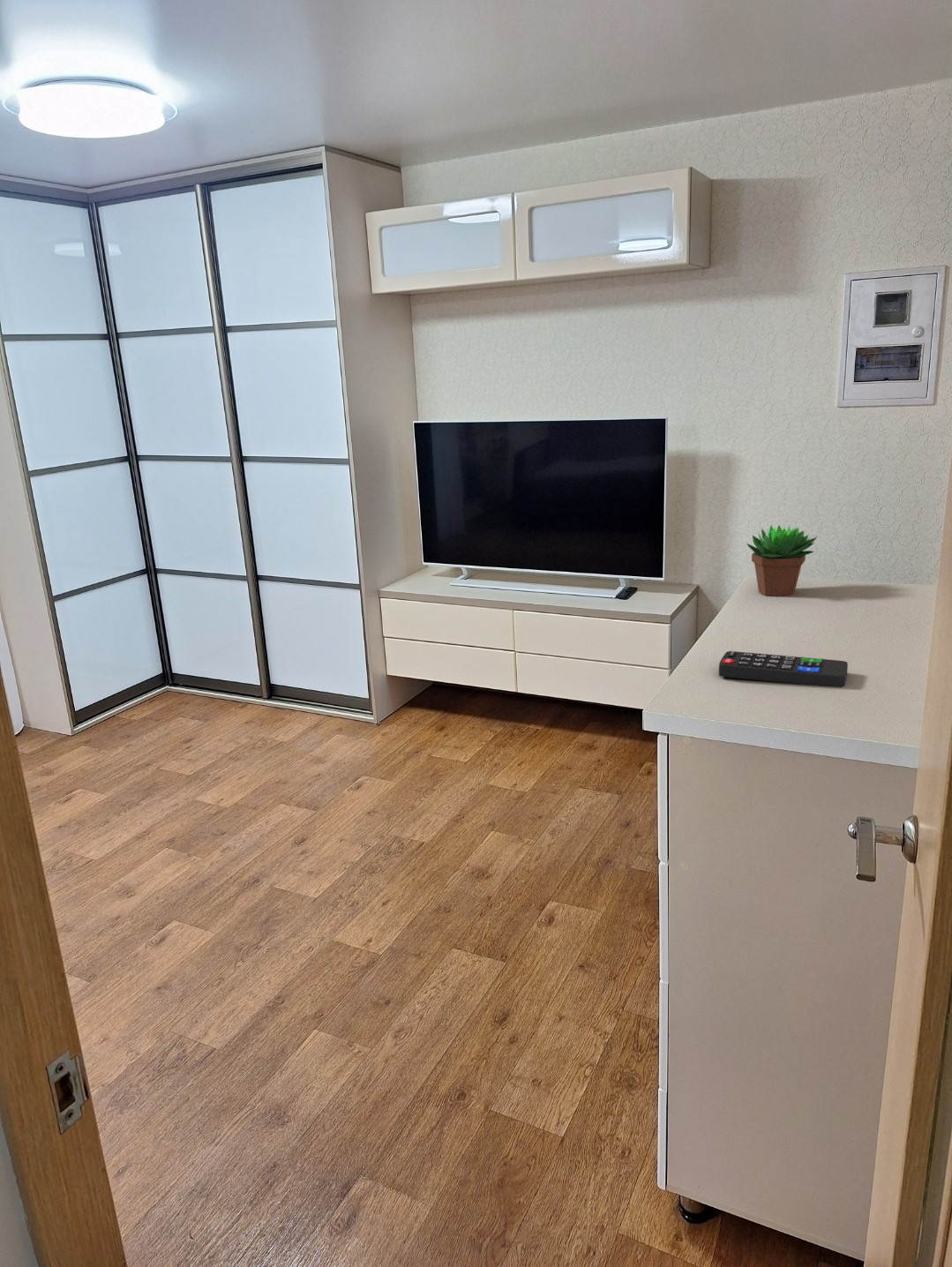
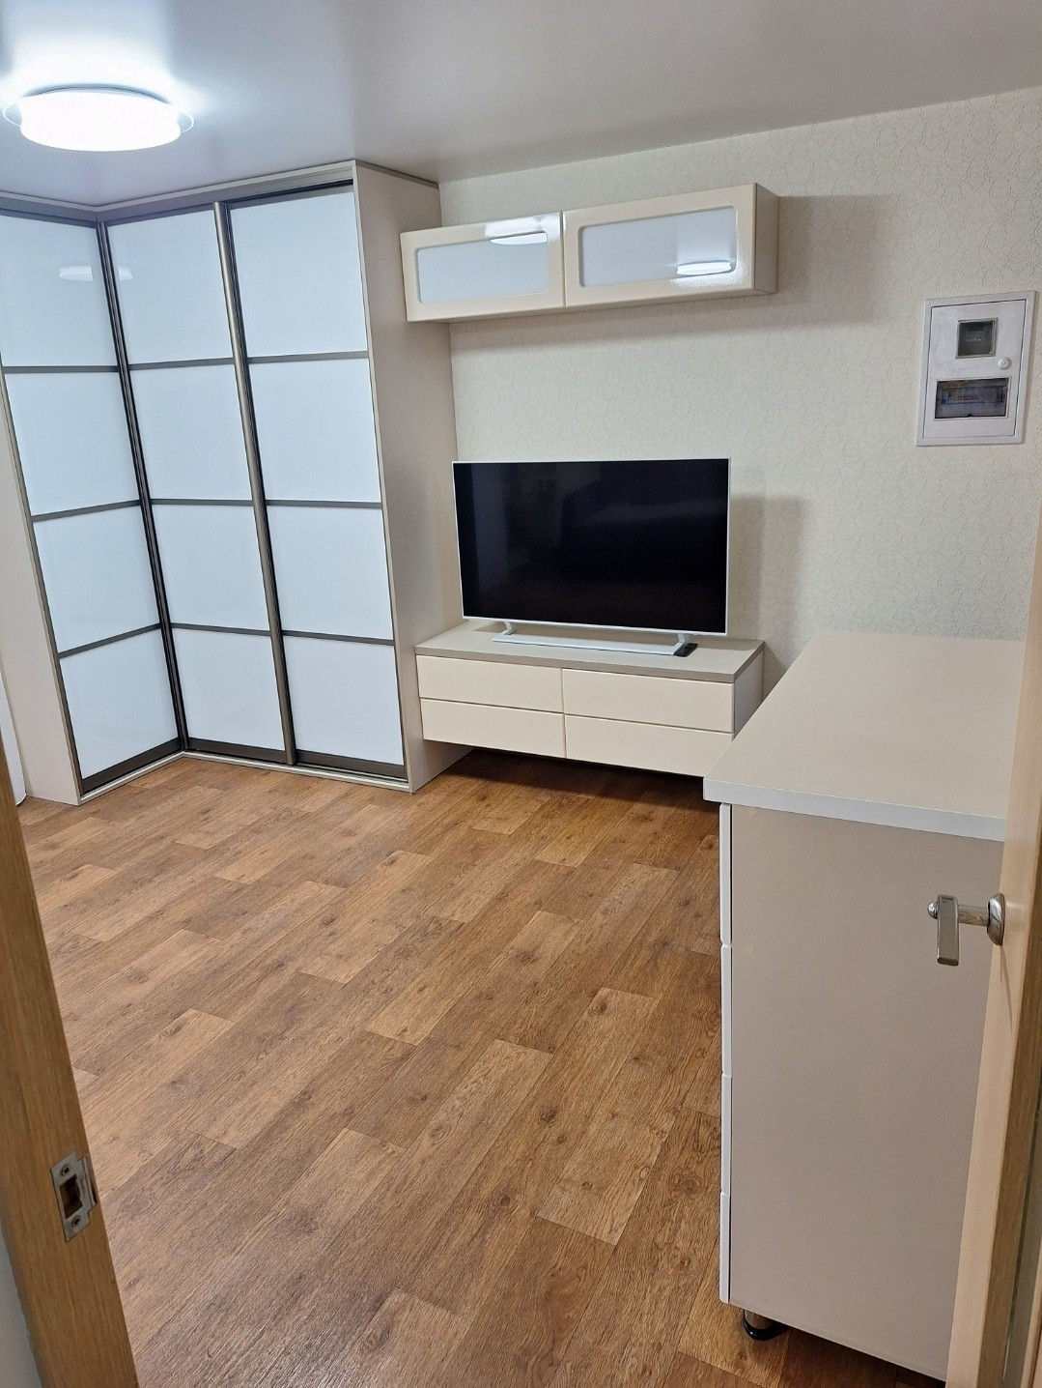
- remote control [718,650,849,688]
- succulent plant [746,524,818,597]
